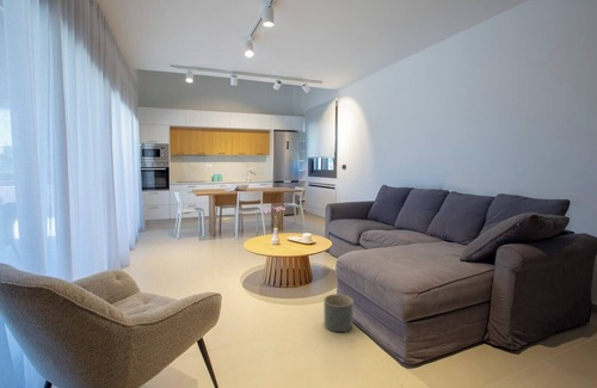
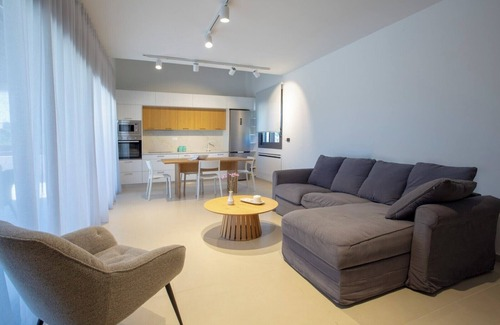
- planter [322,292,355,333]
